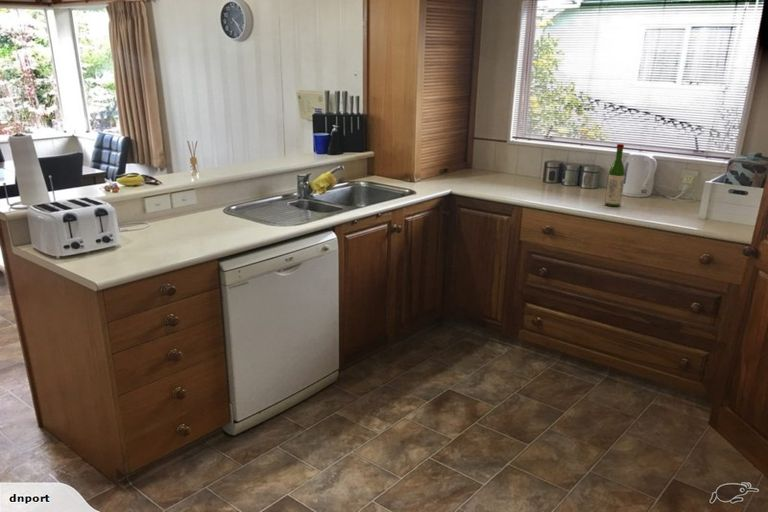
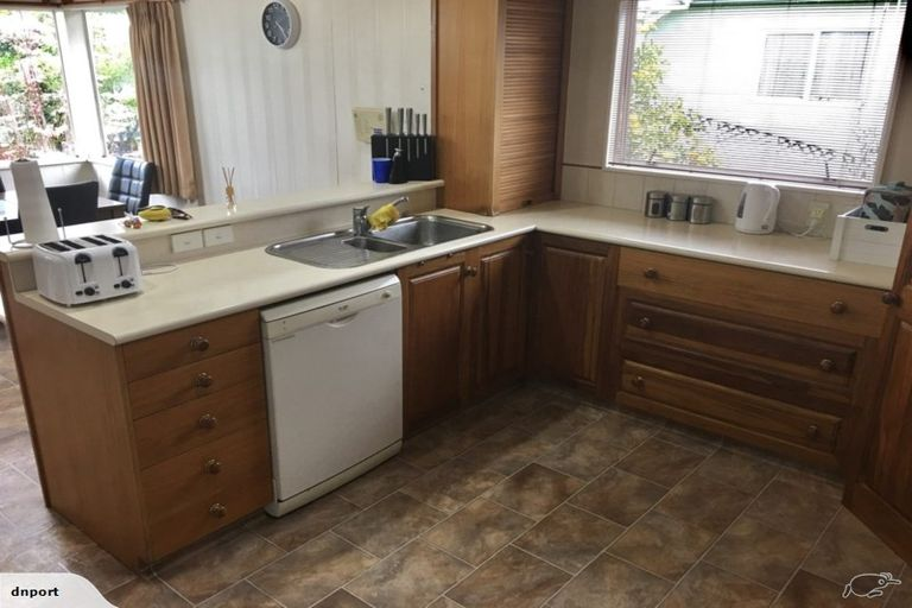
- wine bottle [604,143,626,207]
